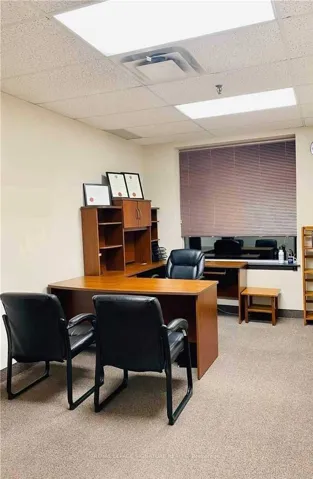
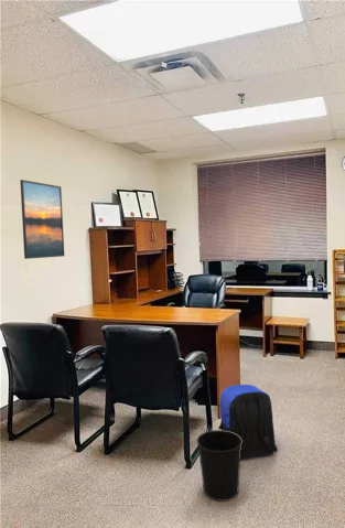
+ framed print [19,179,65,260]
+ backpack [217,384,279,461]
+ wastebasket [196,429,242,503]
